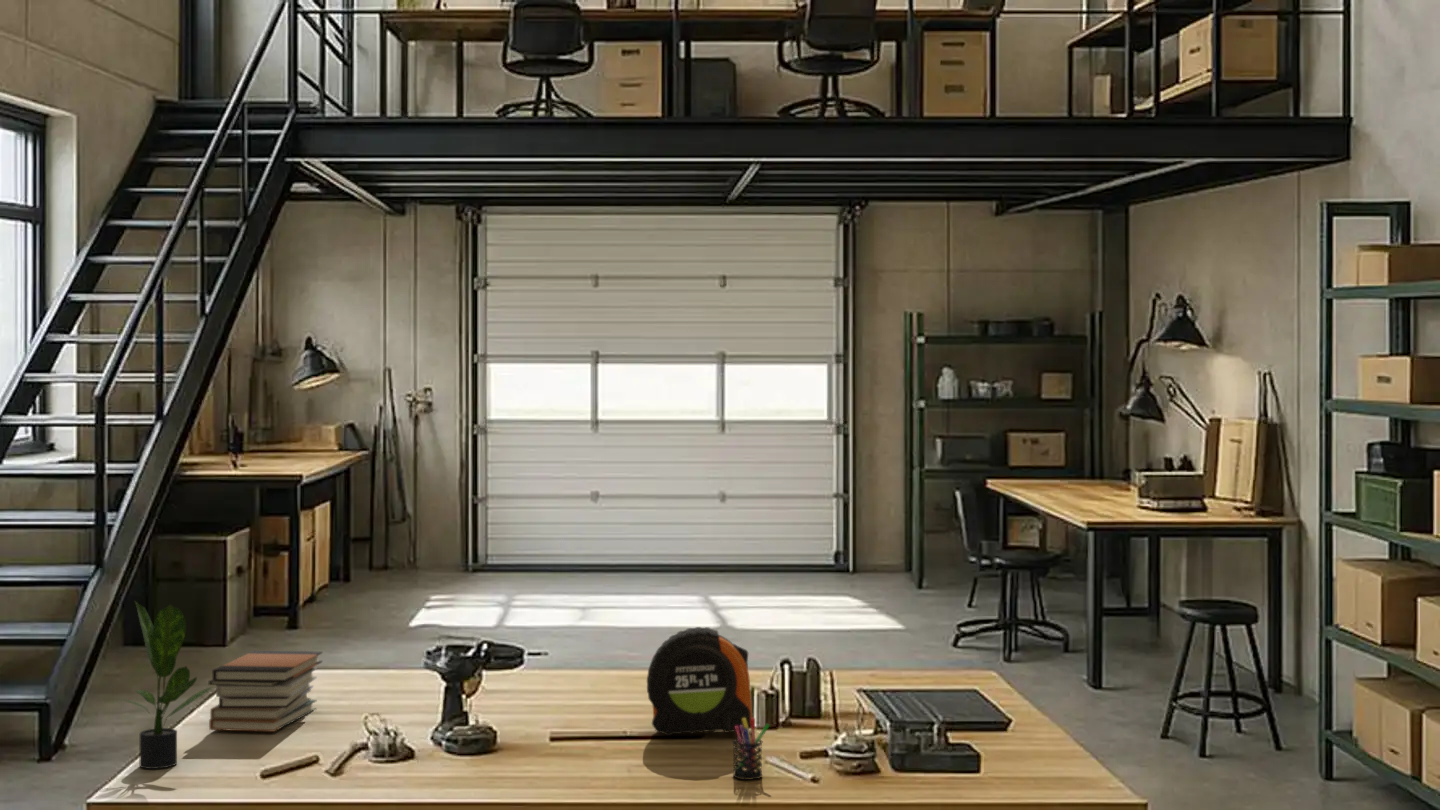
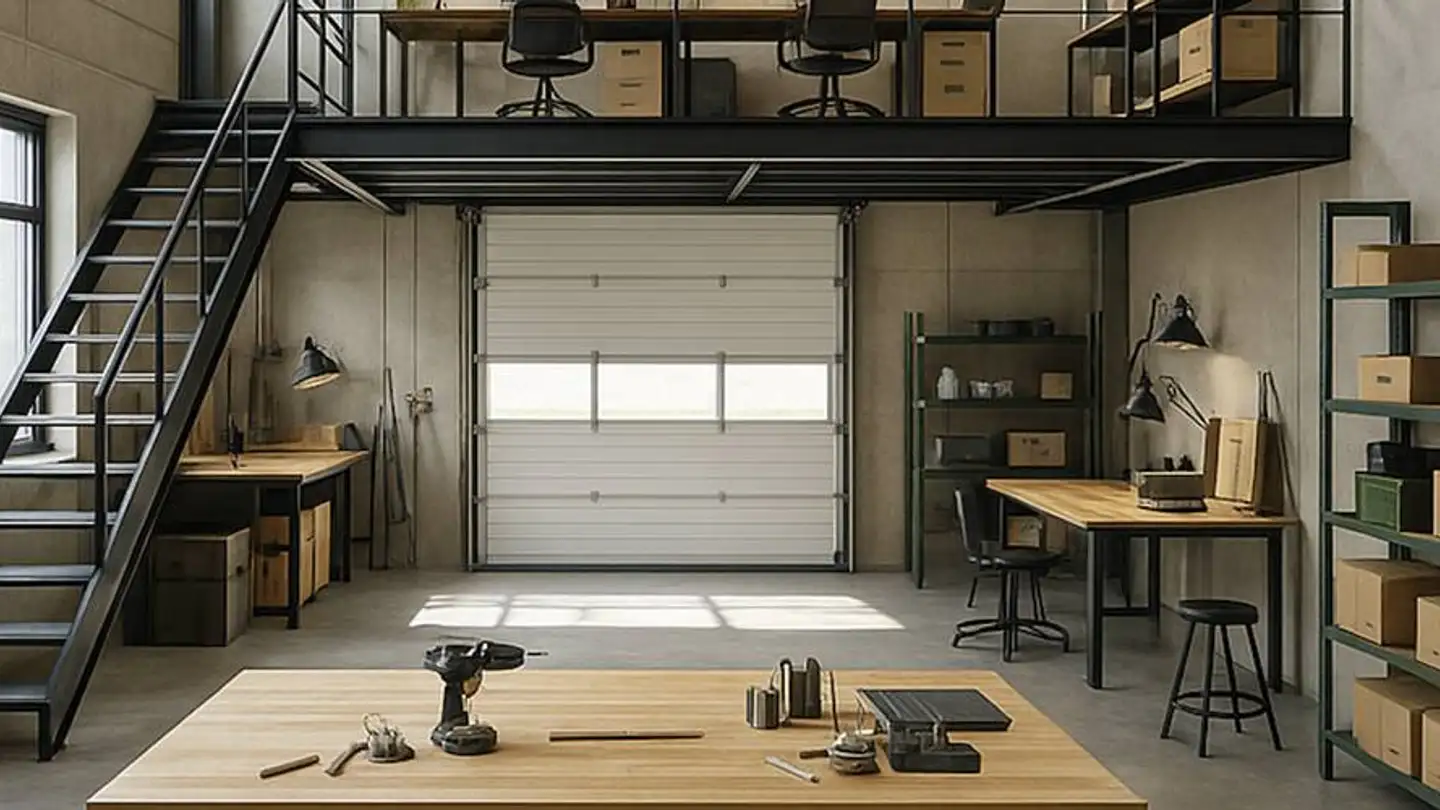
- potted plant [119,599,213,770]
- book stack [208,650,323,733]
- pen holder [732,717,771,781]
- tape measure [646,626,754,736]
